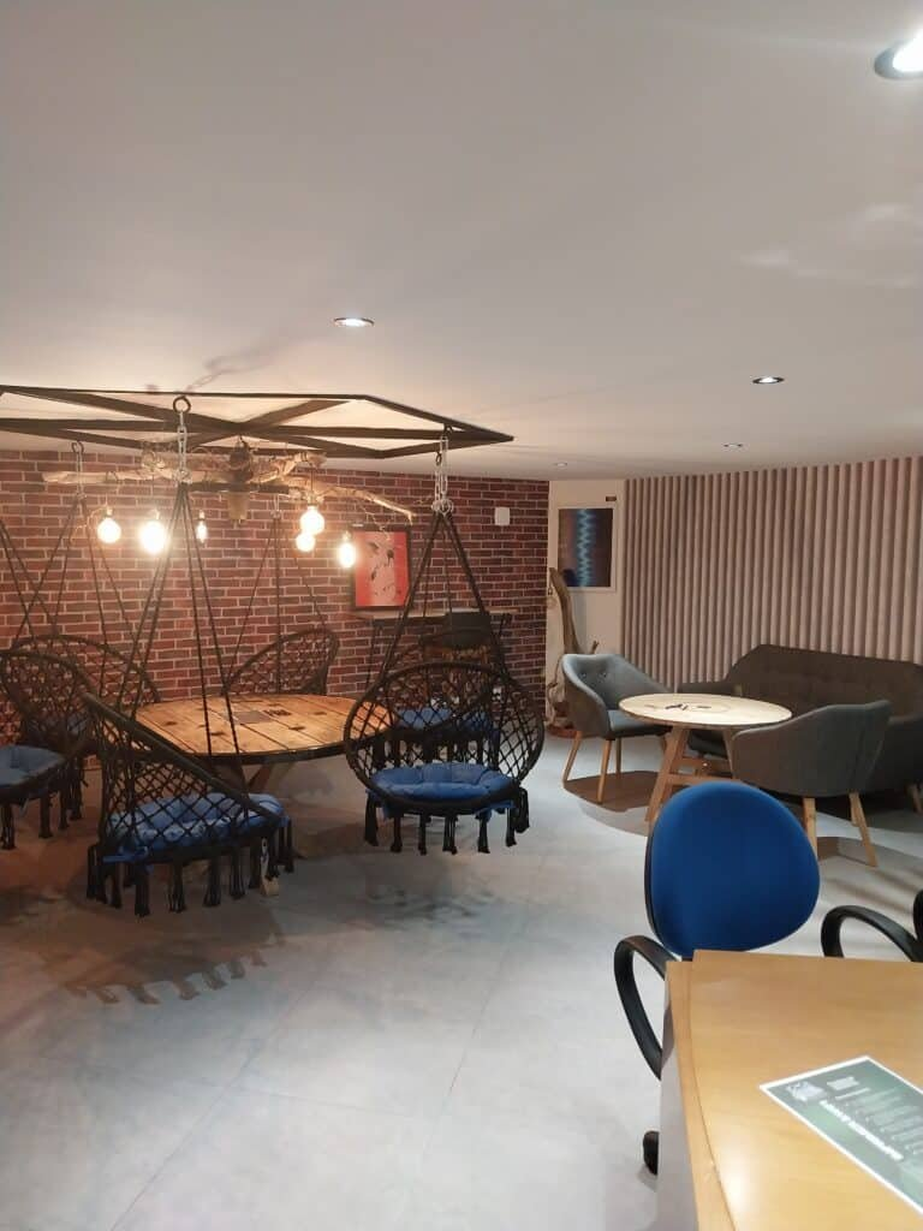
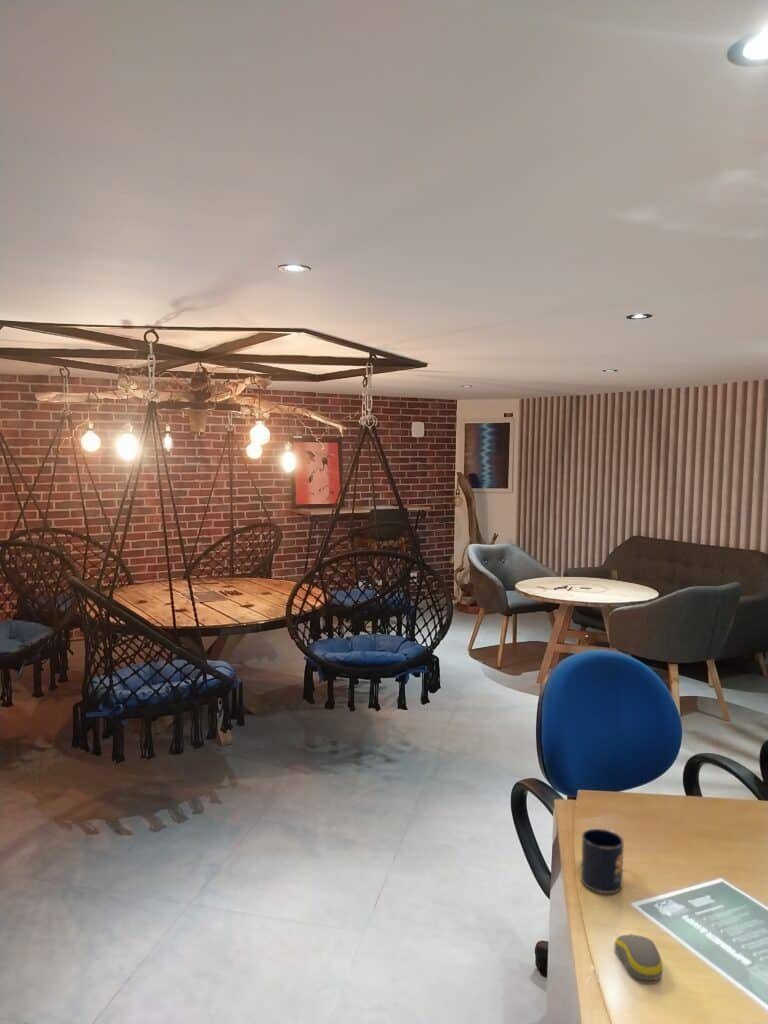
+ mug [580,828,625,894]
+ computer mouse [614,933,664,981]
